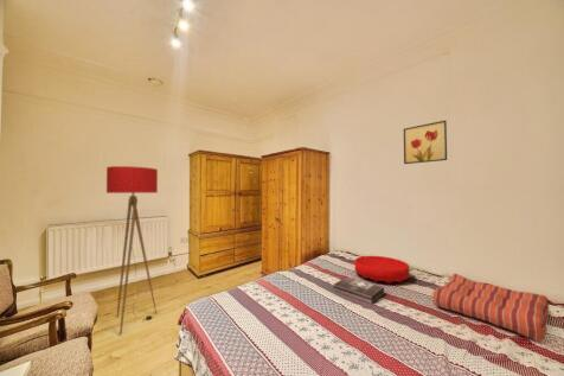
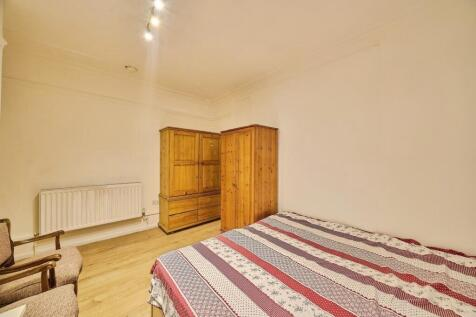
- floor lamp [105,165,159,336]
- seat cushion [431,273,550,343]
- cushion [353,255,410,285]
- first aid kit [333,275,385,305]
- wall art [403,120,448,165]
